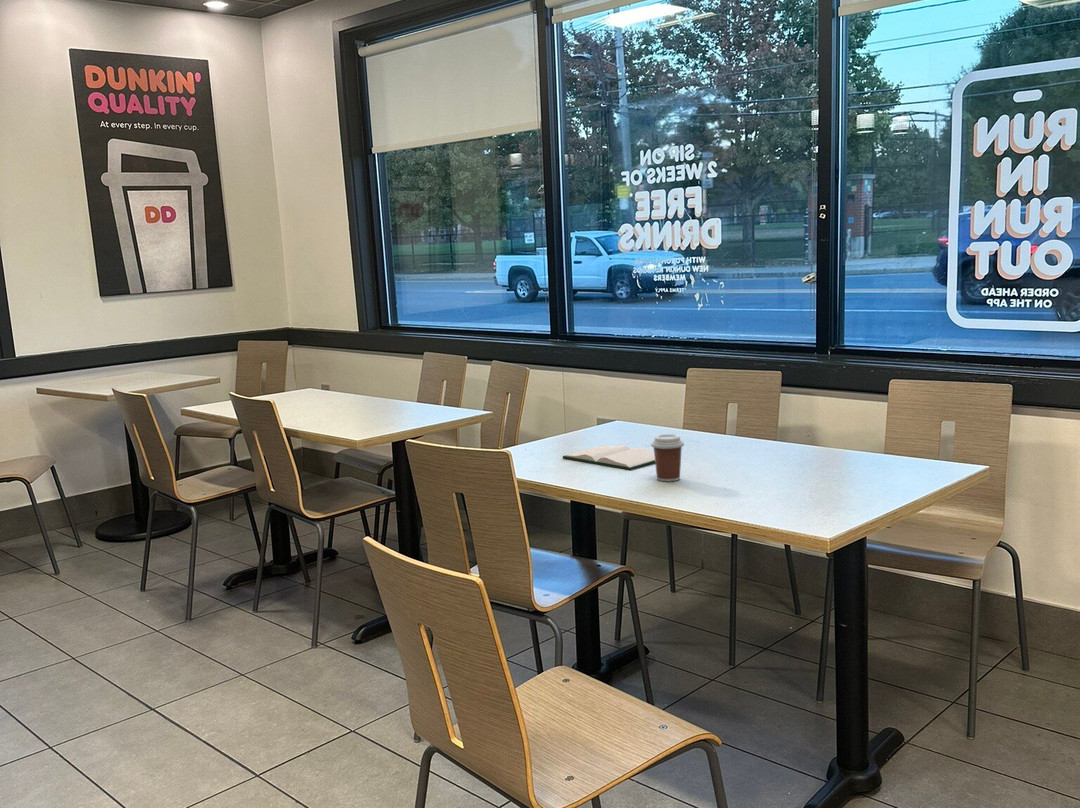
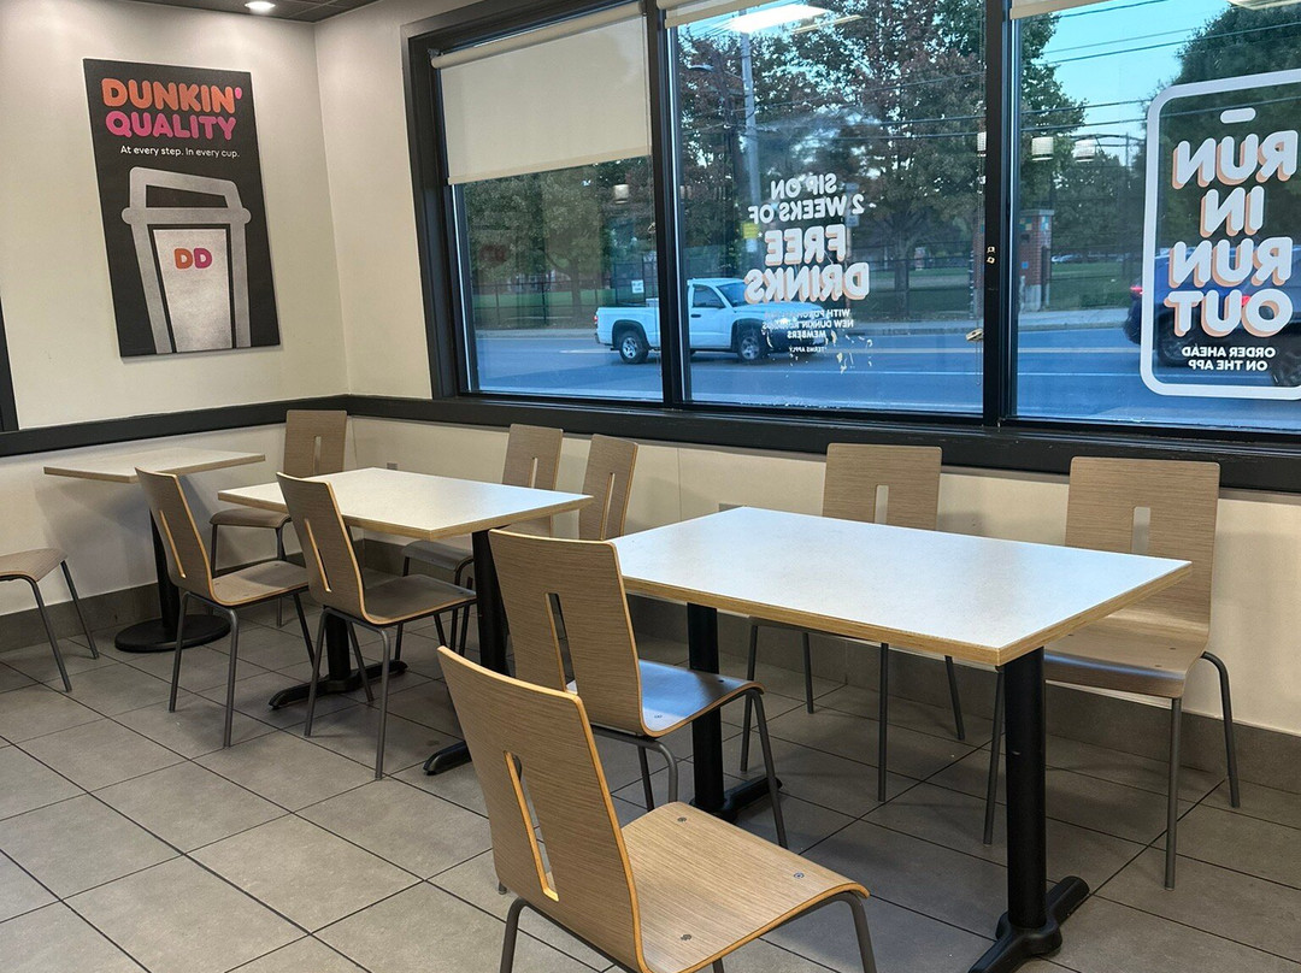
- coffee cup [650,433,685,482]
- hardback book [562,444,655,471]
